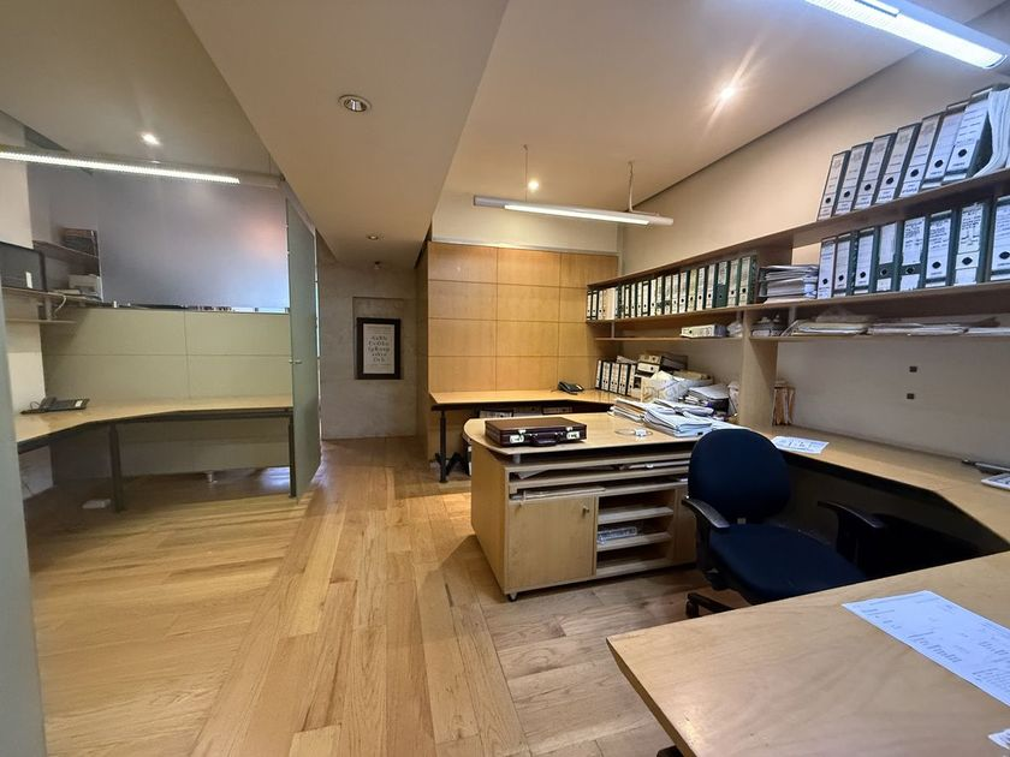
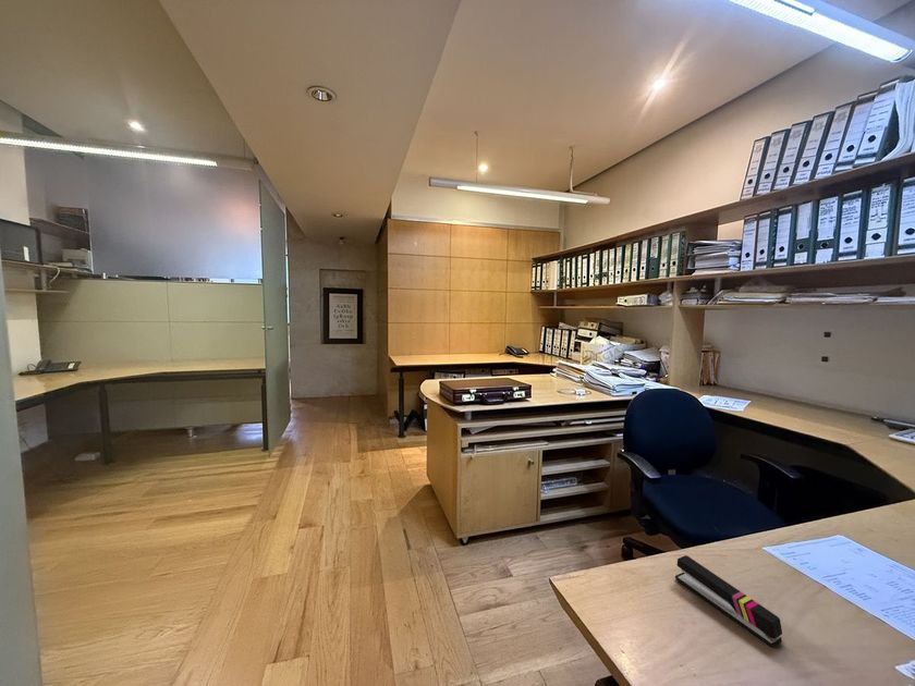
+ stapler [674,554,783,648]
